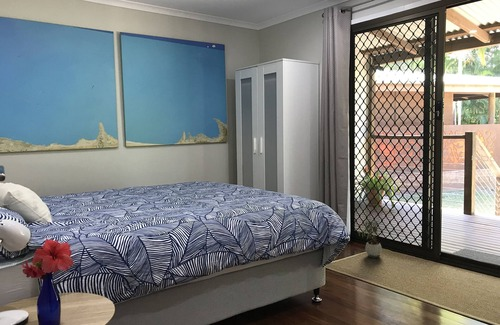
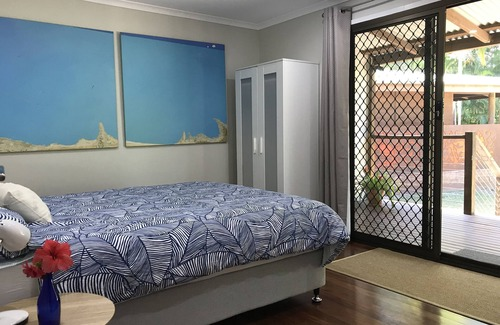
- potted plant [357,218,383,259]
